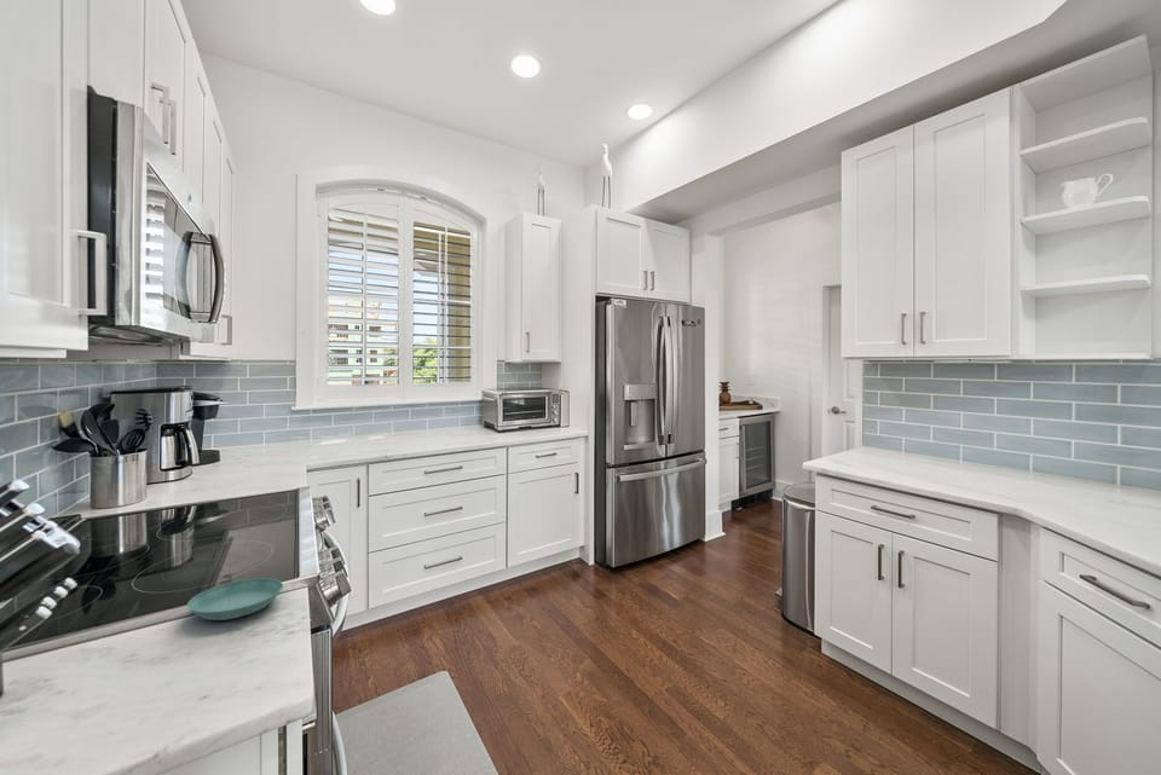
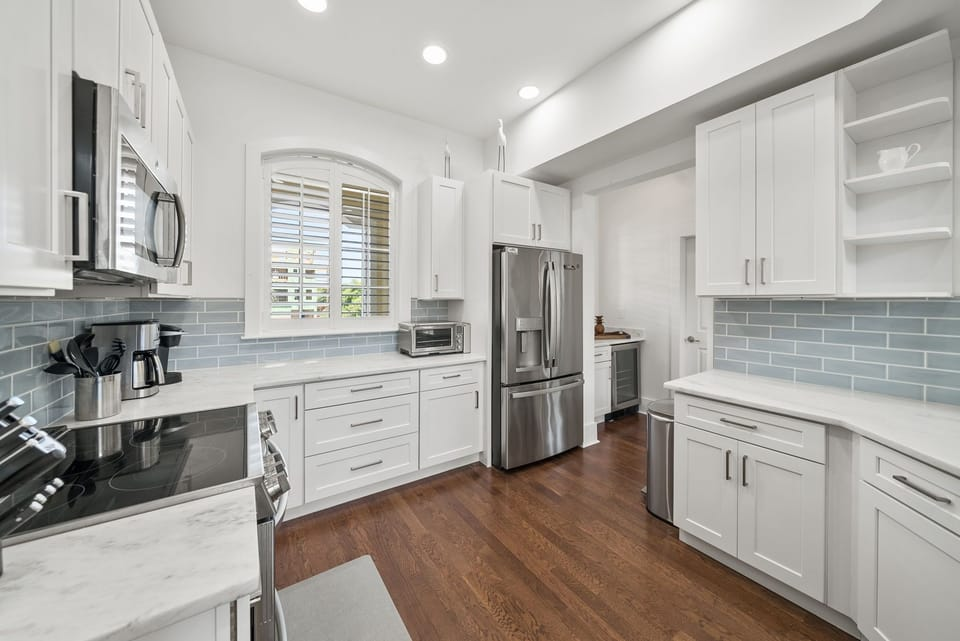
- saucer [186,577,284,621]
